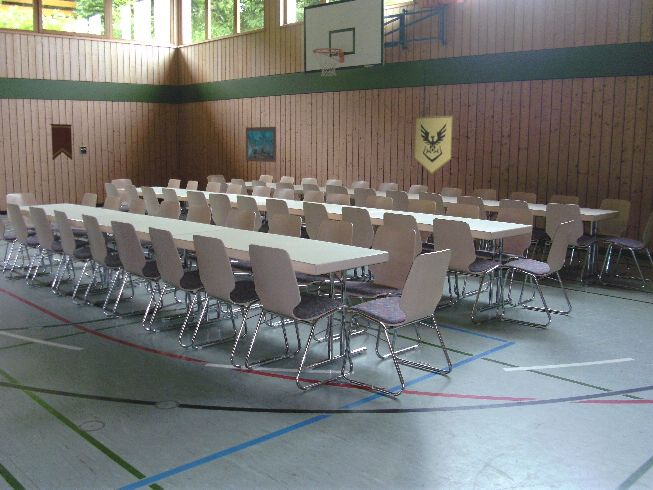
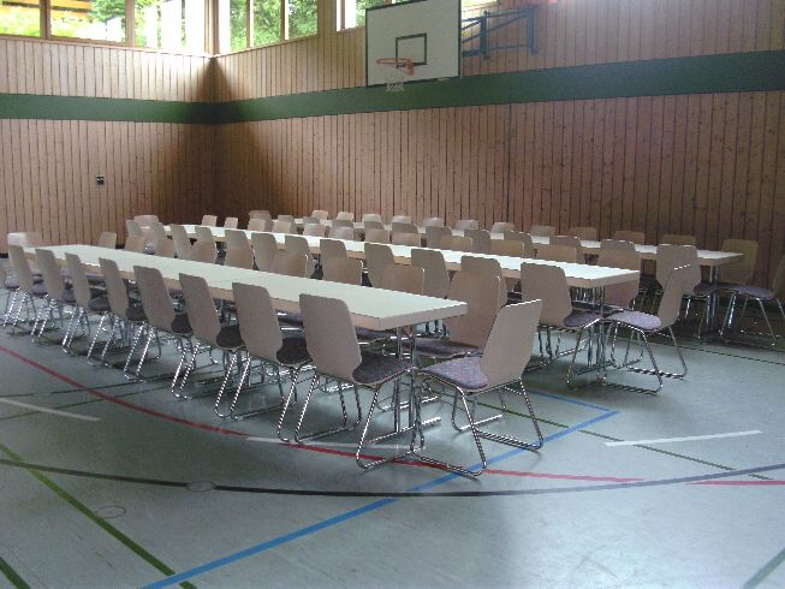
- pennant [49,123,73,161]
- wall art [245,126,277,163]
- banner [413,115,454,175]
